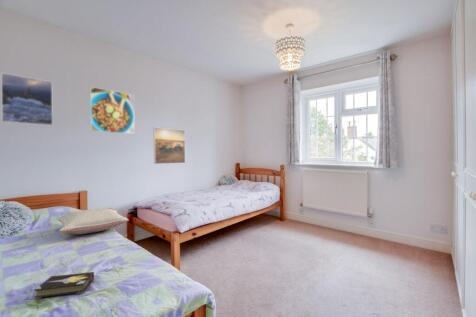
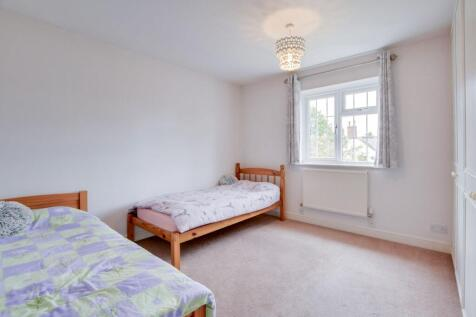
- hardback book [33,271,95,300]
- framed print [153,127,186,165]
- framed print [89,86,136,135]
- pillow [57,207,129,235]
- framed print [0,71,54,127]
